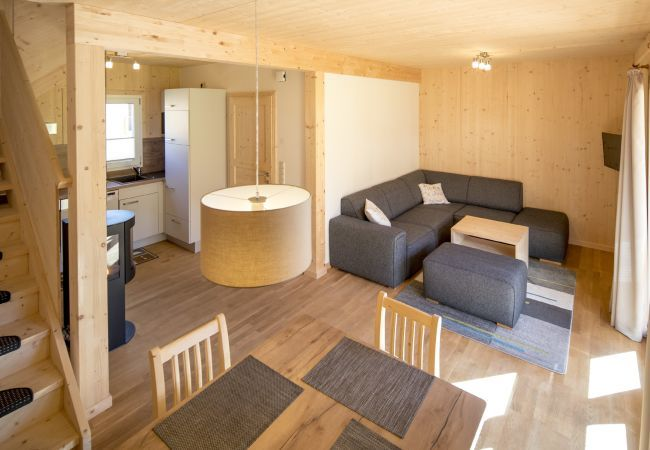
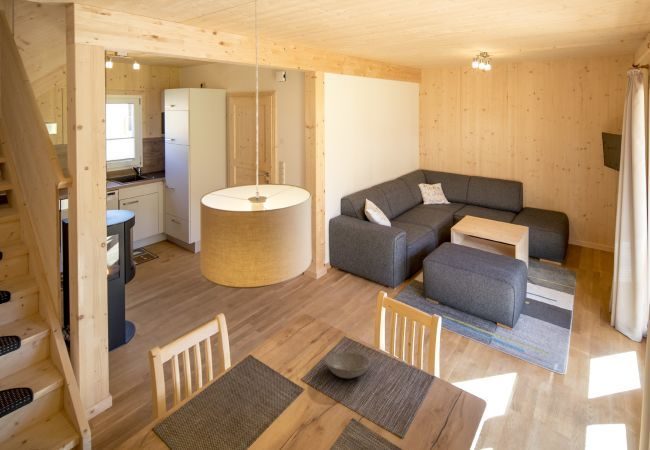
+ soup bowl [324,351,372,379]
